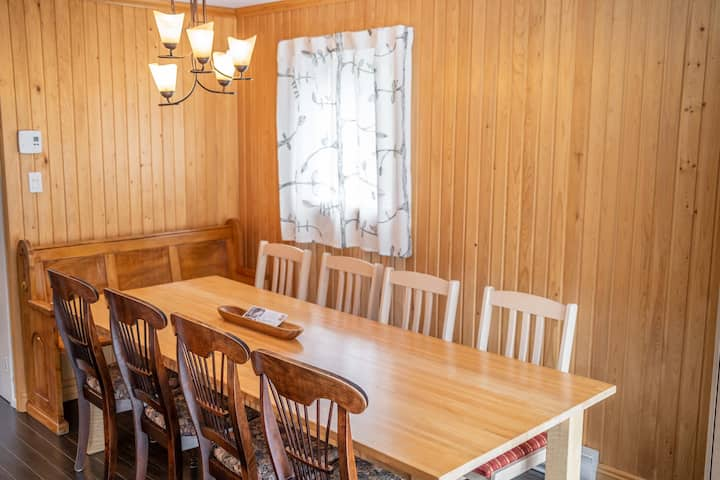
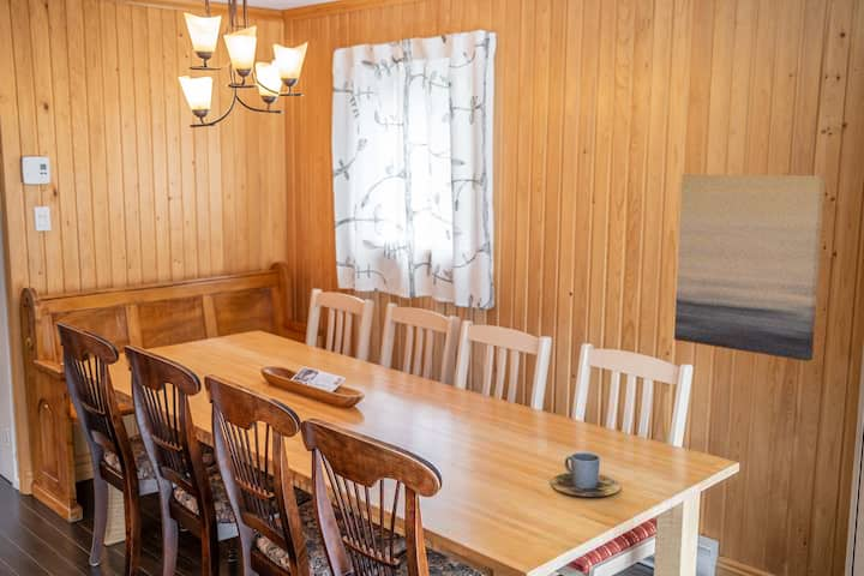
+ cup [550,451,622,498]
+ wall art [673,173,826,362]
